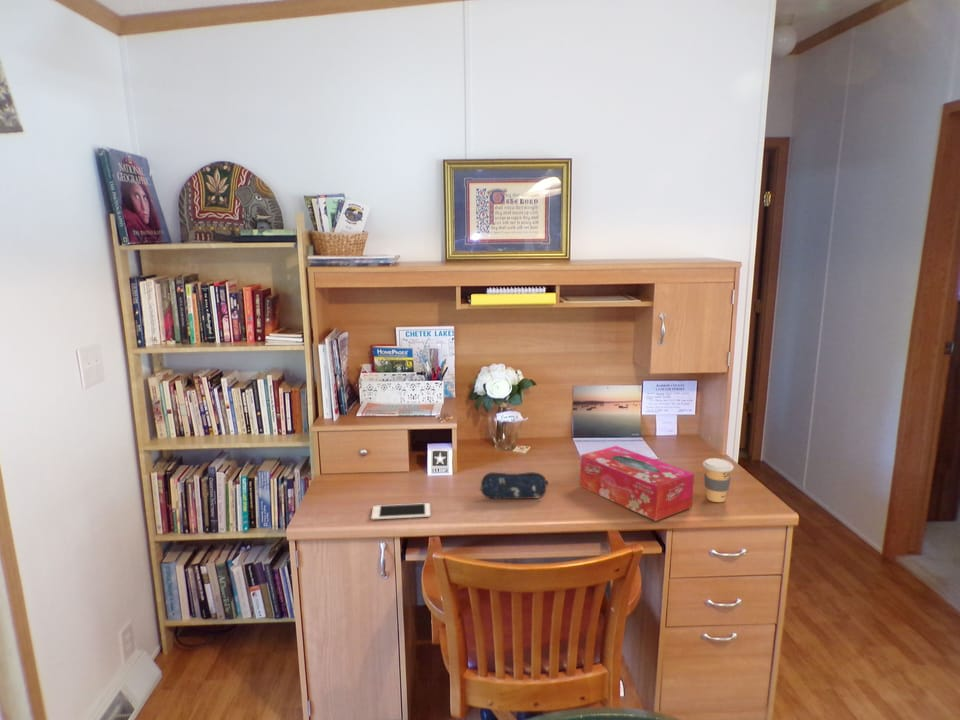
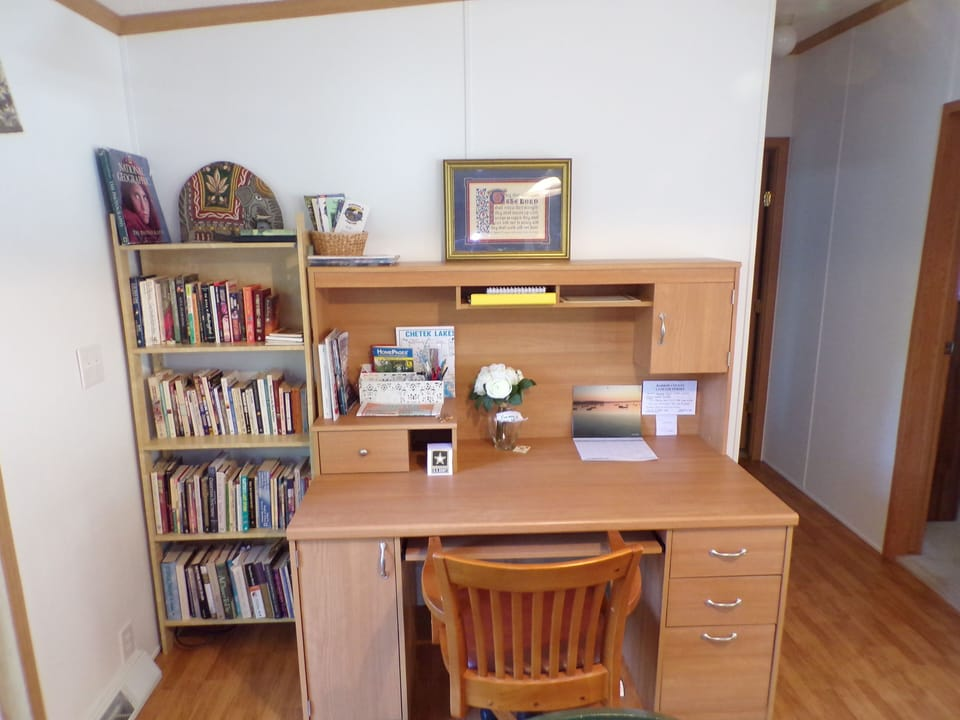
- coffee cup [702,457,735,503]
- cell phone [371,502,432,521]
- tissue box [579,445,695,522]
- pencil case [479,471,549,500]
